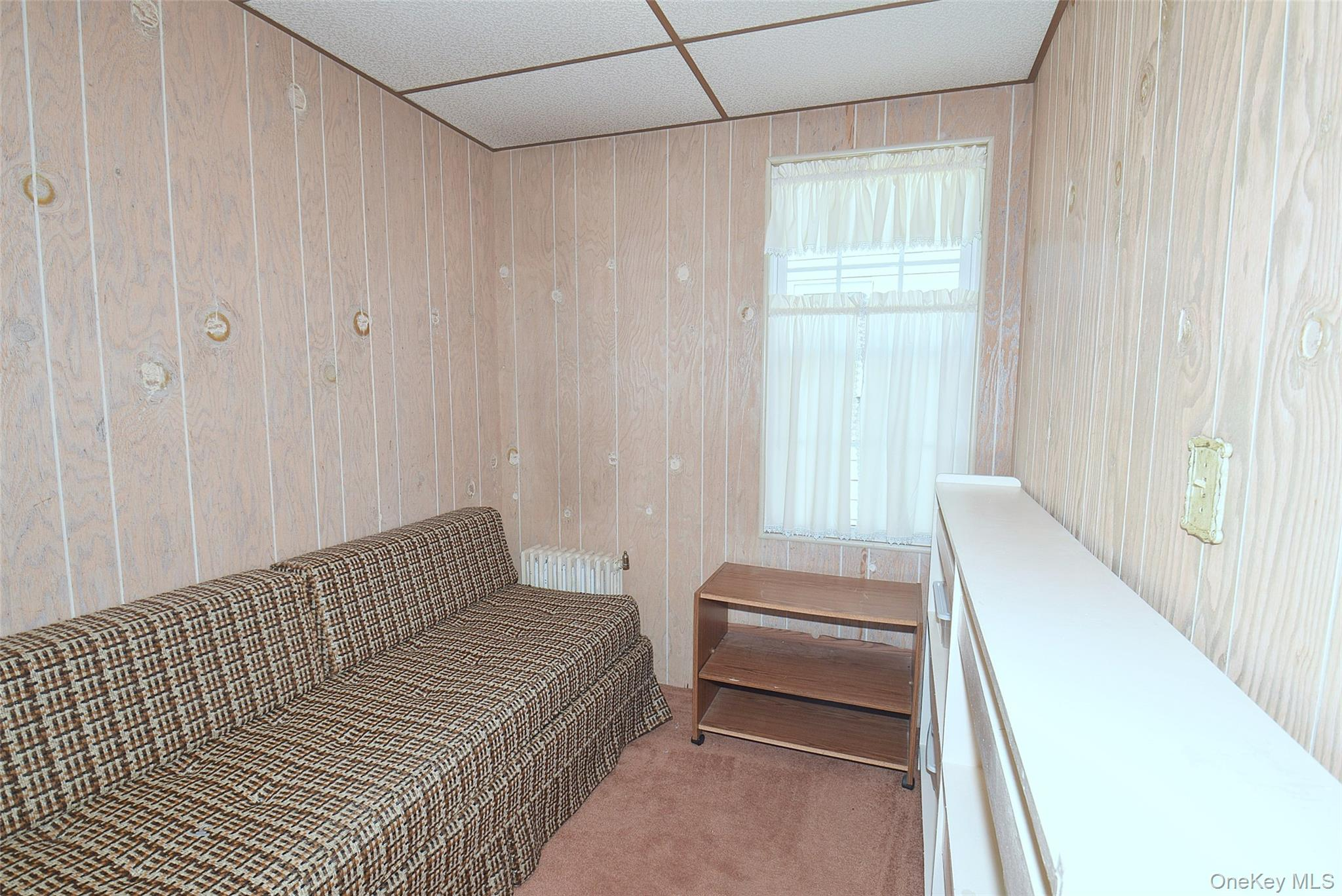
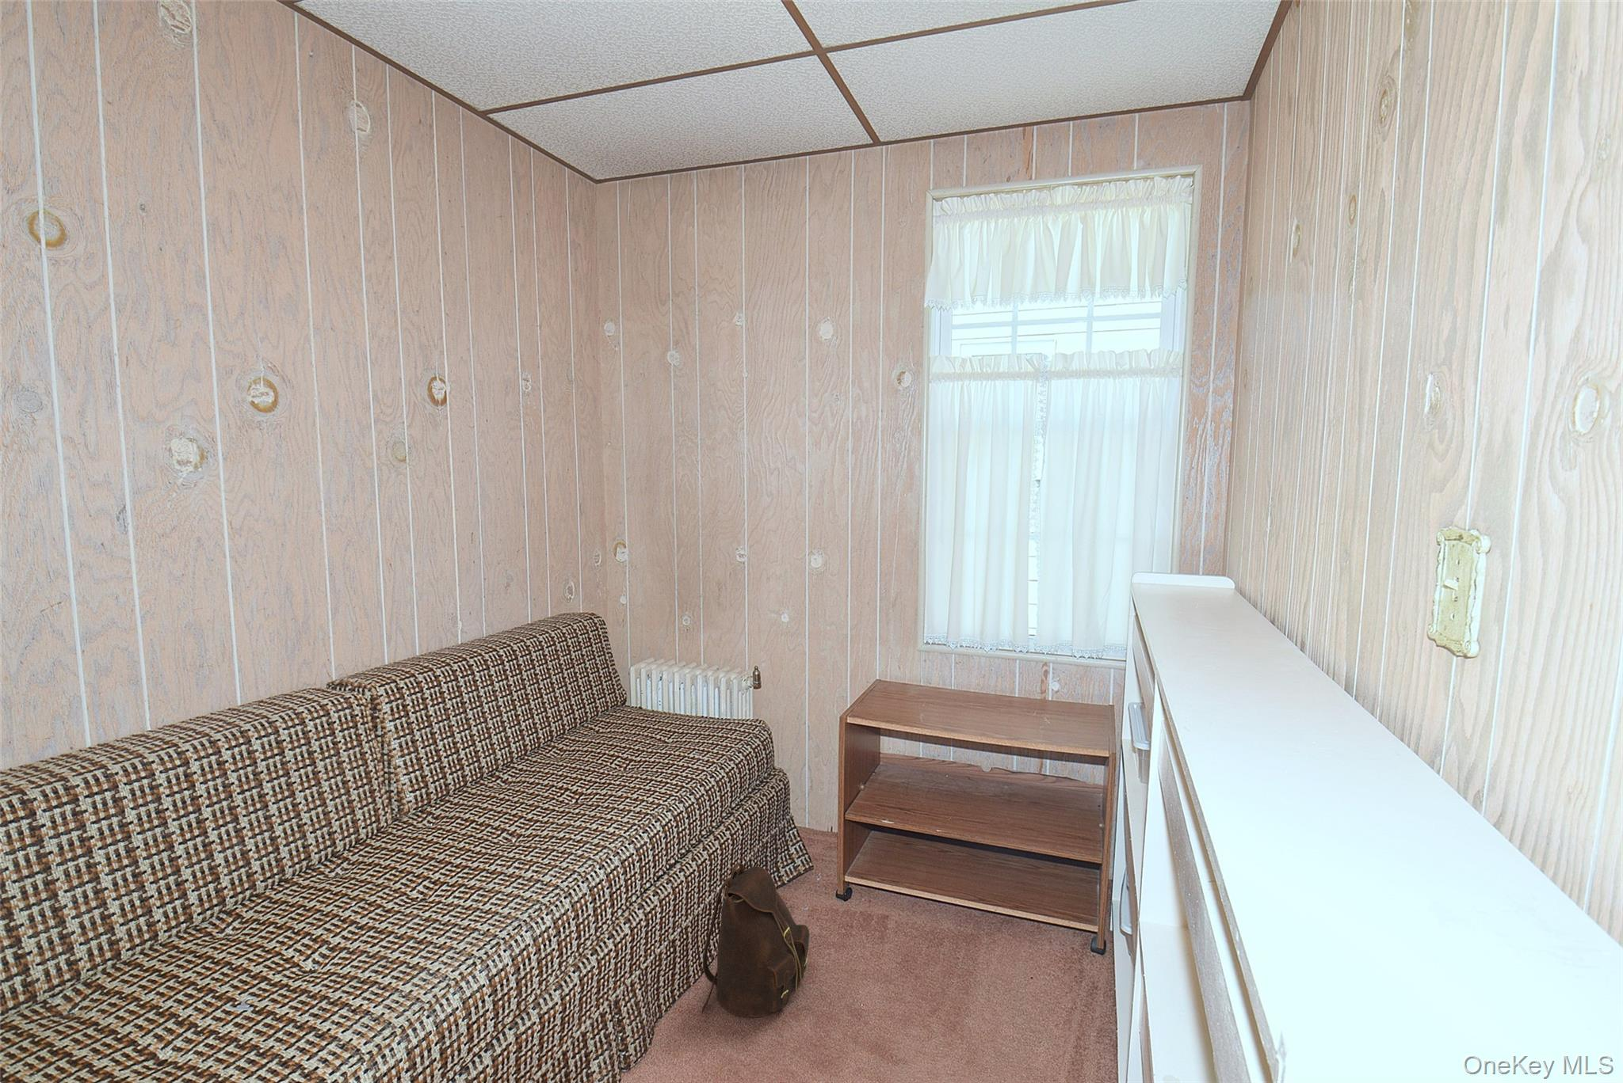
+ backpack [700,862,810,1018]
